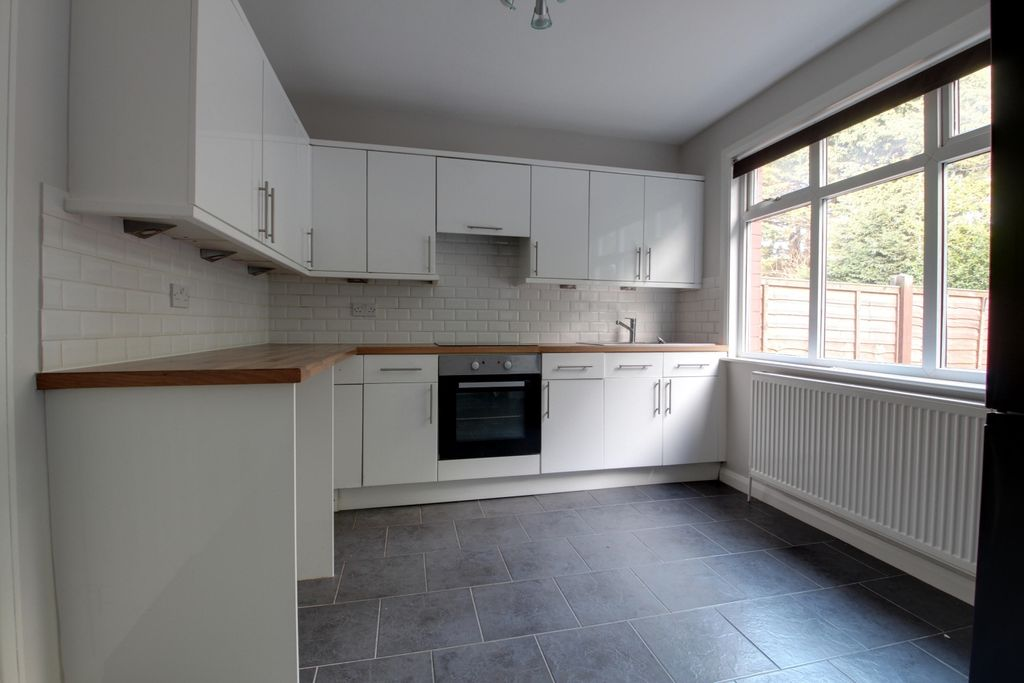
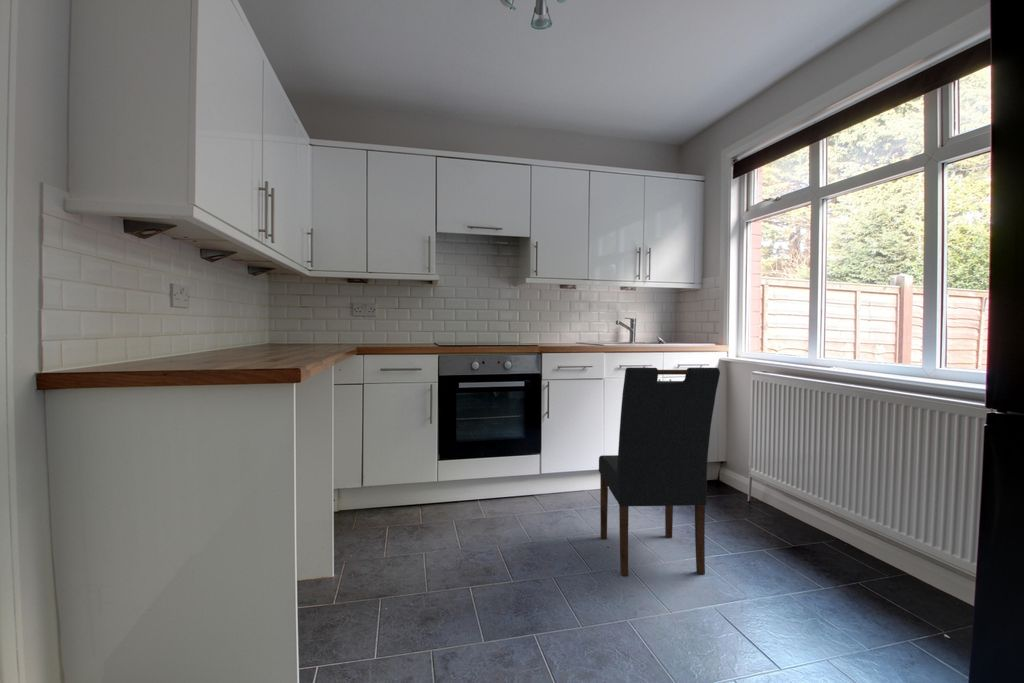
+ dining chair [598,367,721,577]
